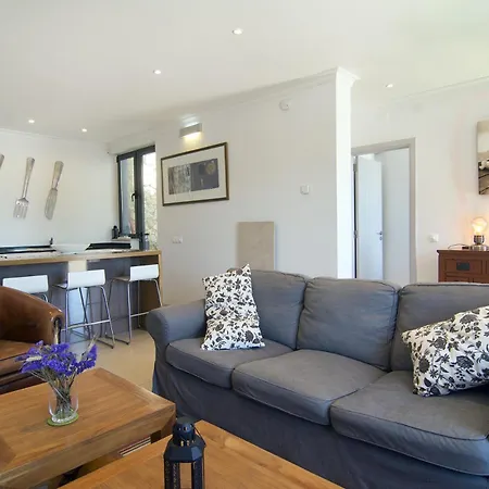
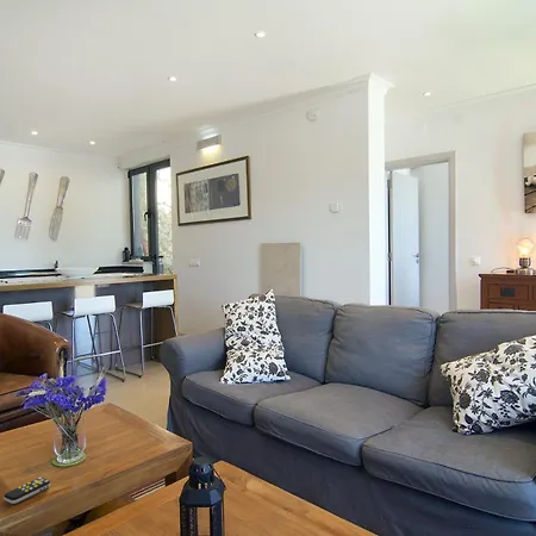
+ remote control [2,476,51,505]
